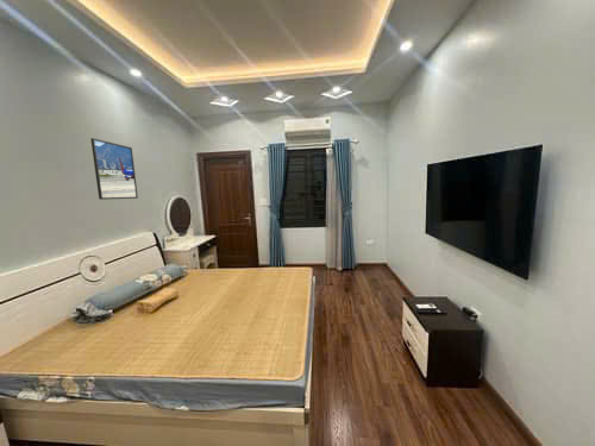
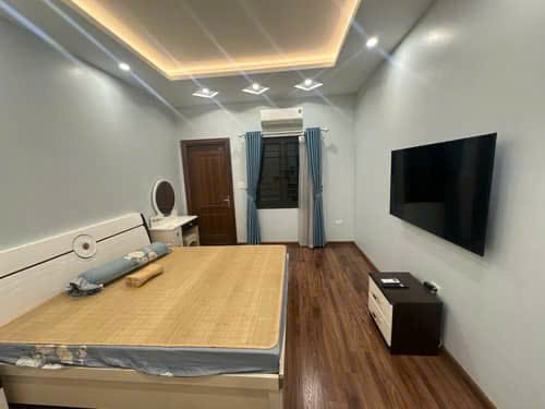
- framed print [89,137,139,201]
